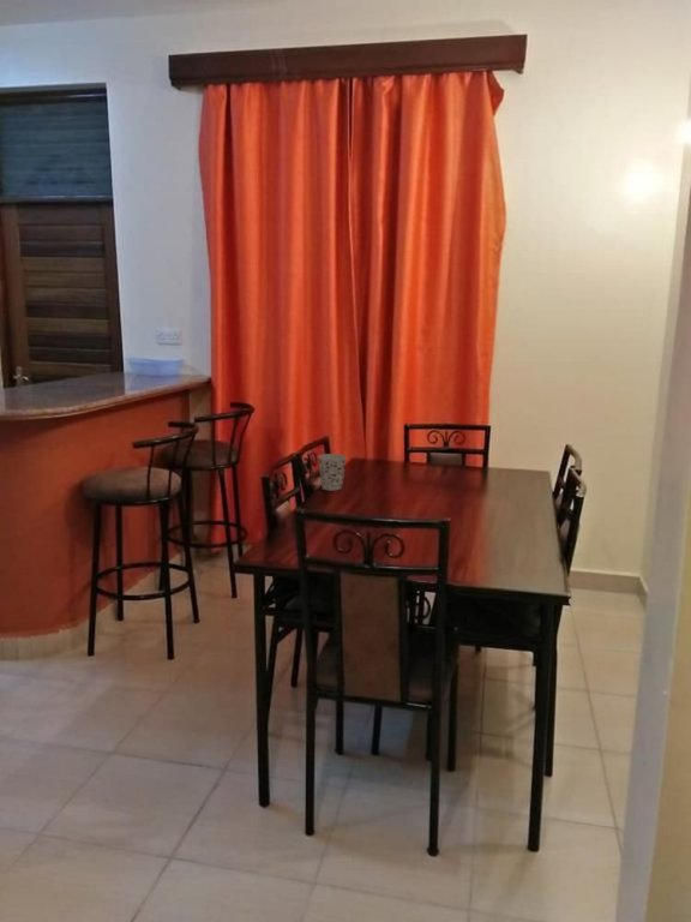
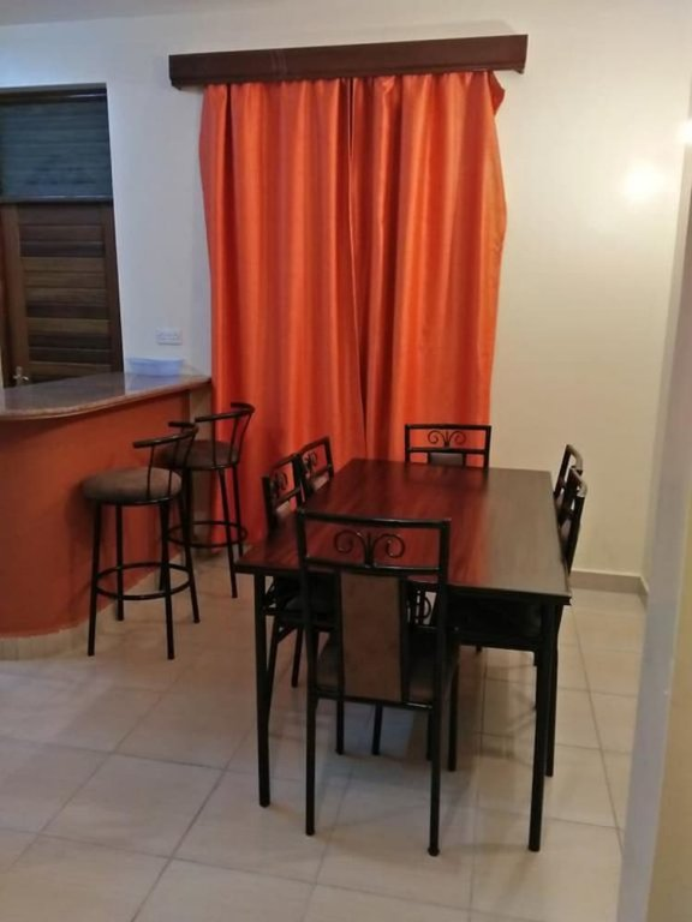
- cup [317,453,348,492]
